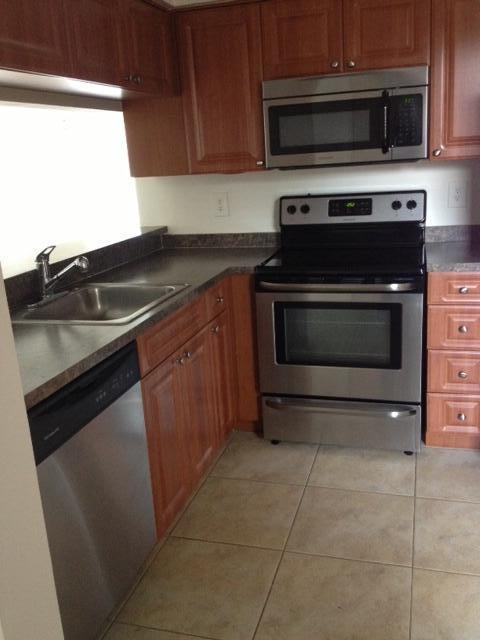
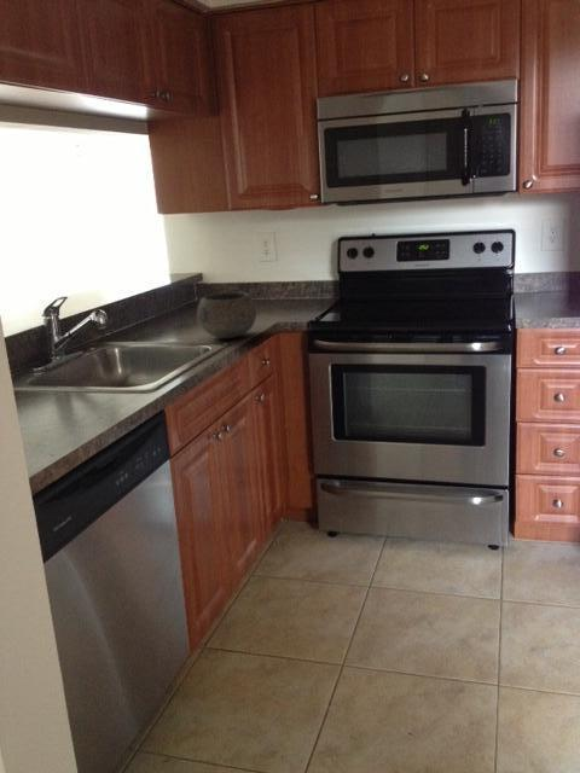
+ bowl [196,290,257,339]
